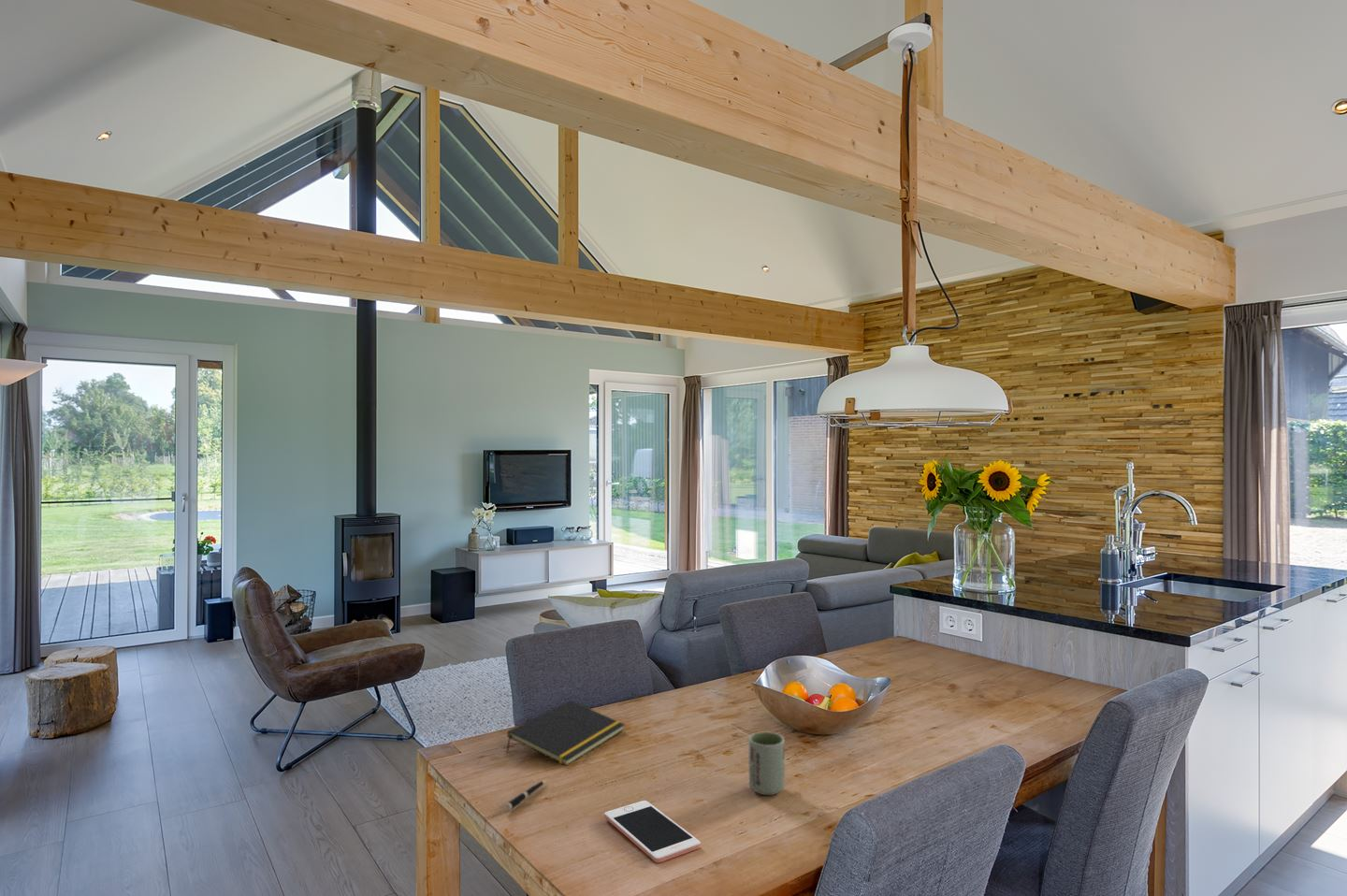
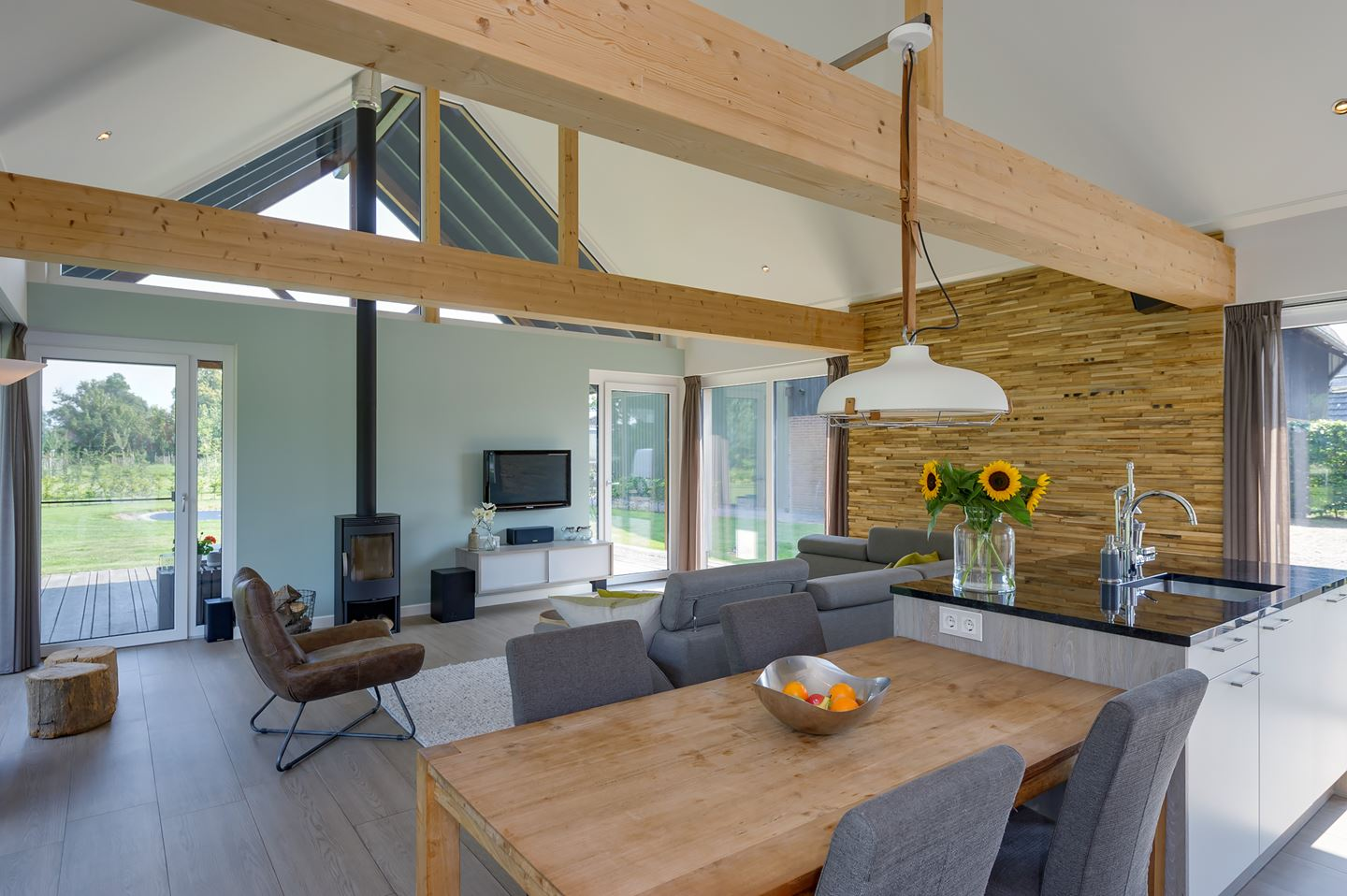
- cup [747,730,786,796]
- pen [504,778,548,812]
- notepad [505,700,626,767]
- cell phone [603,800,702,863]
